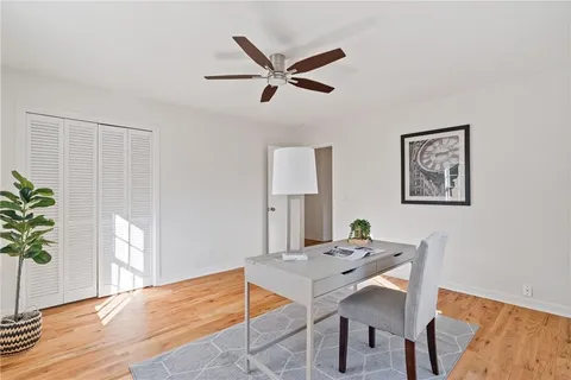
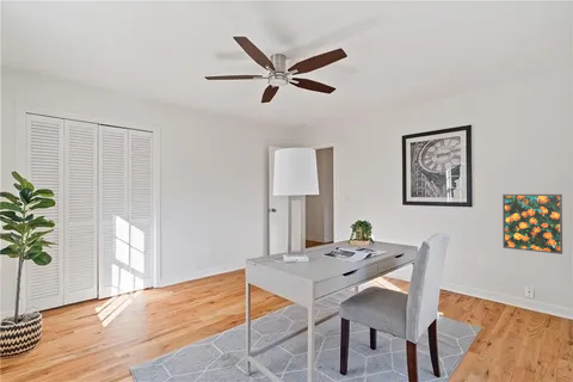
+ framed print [501,193,563,255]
